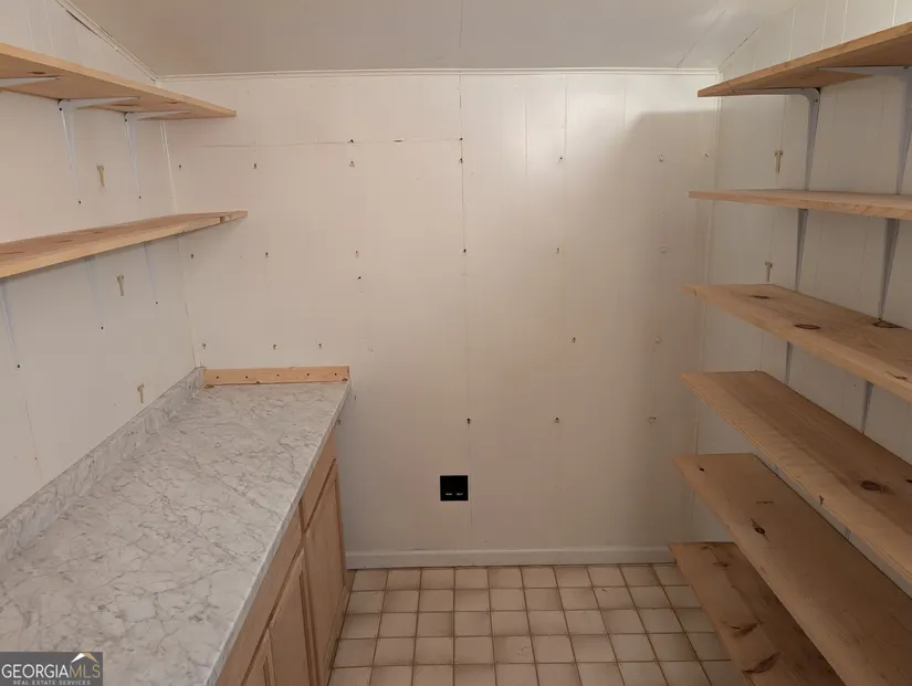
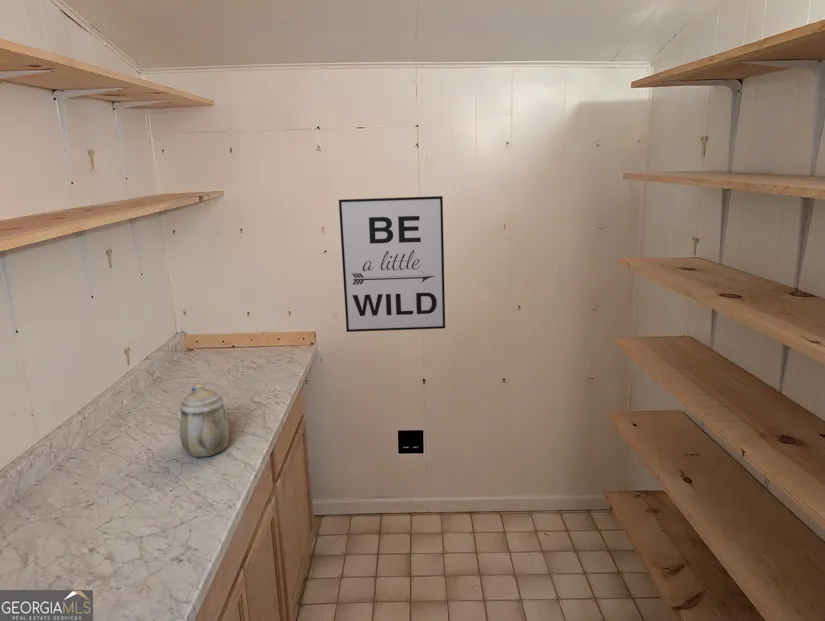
+ wall art [338,195,446,333]
+ teapot [179,383,231,458]
